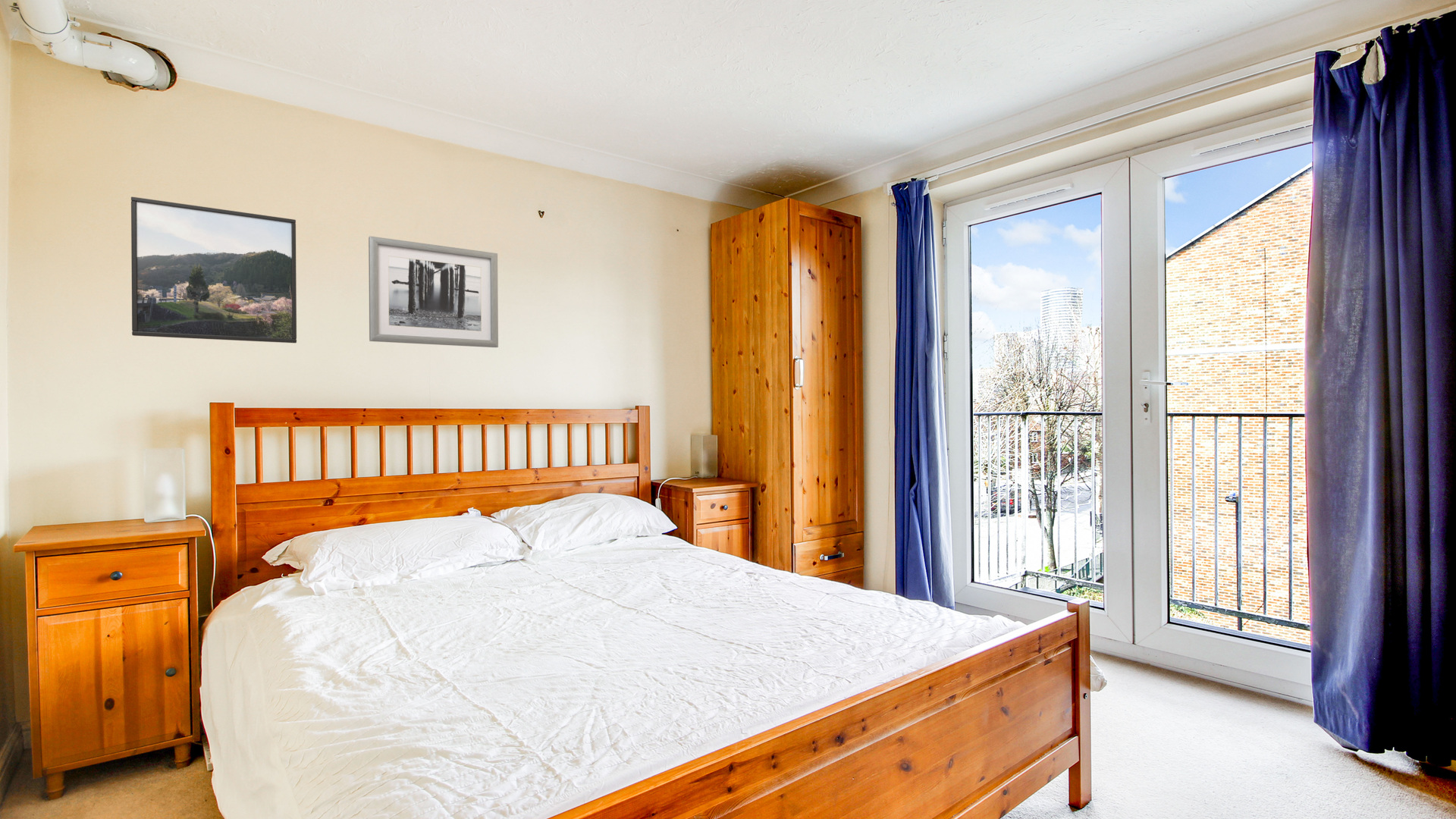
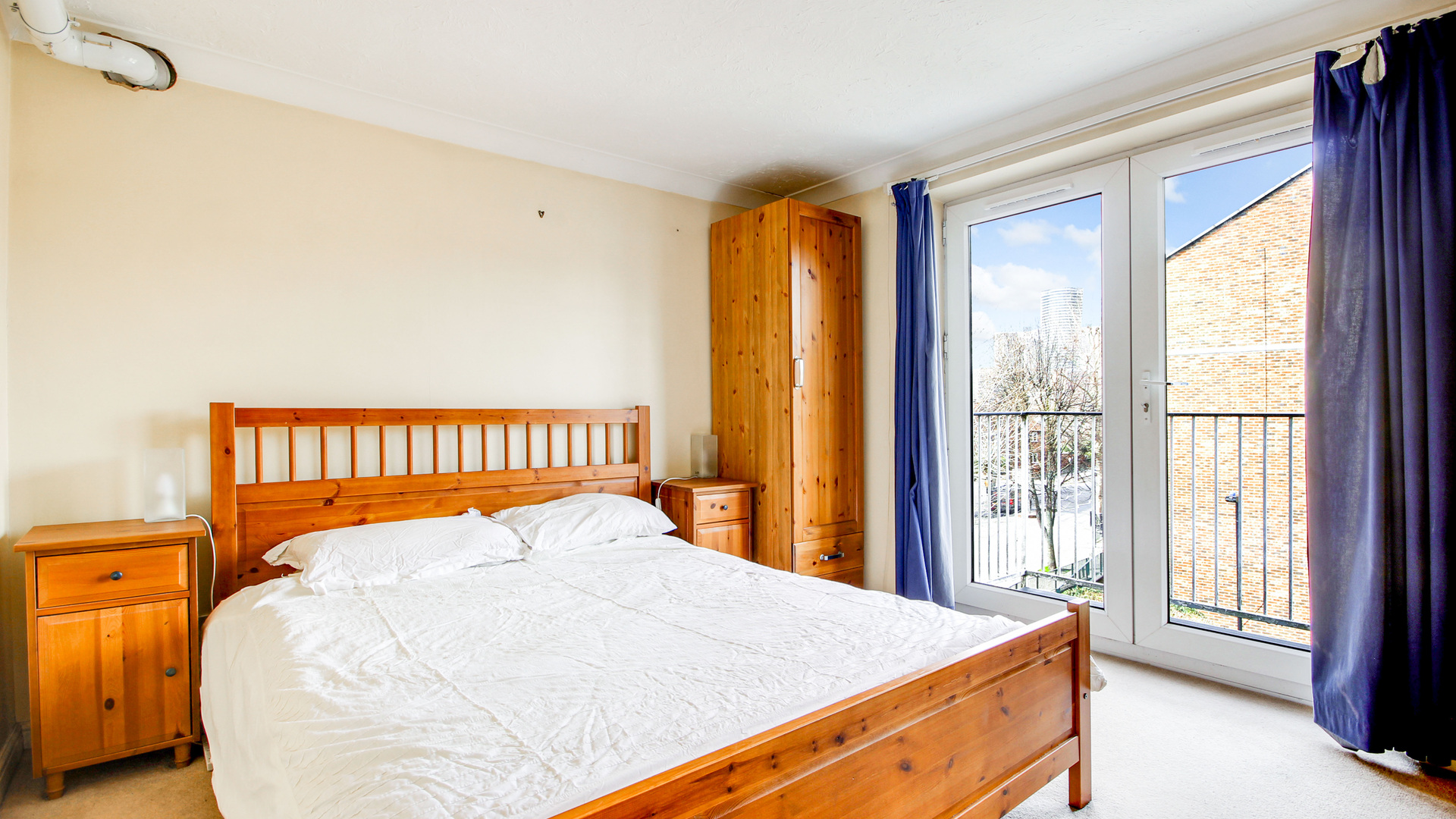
- wall art [368,235,499,348]
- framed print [130,196,297,344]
